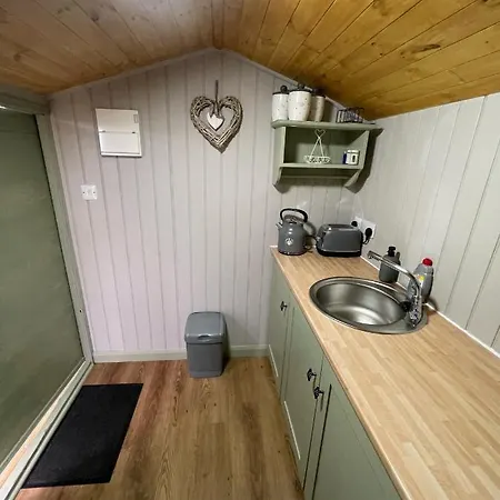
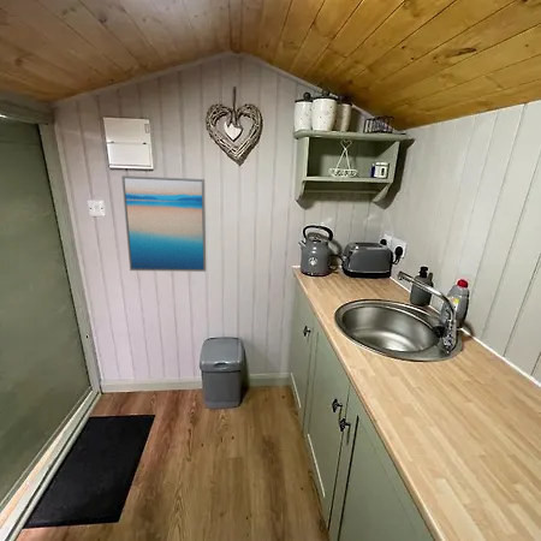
+ wall art [120,174,207,273]
